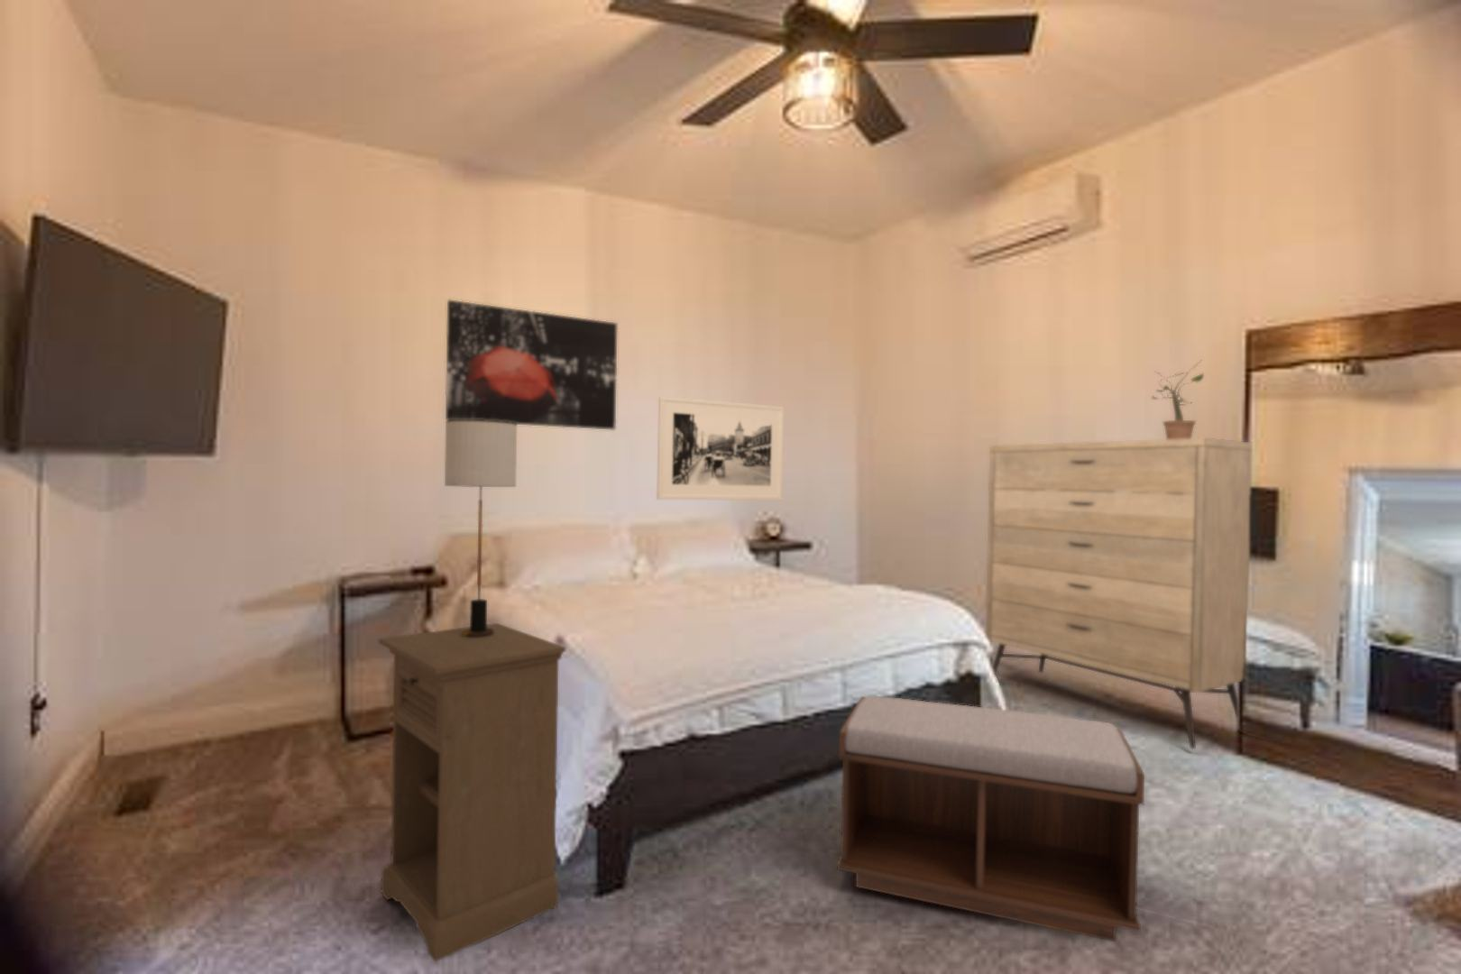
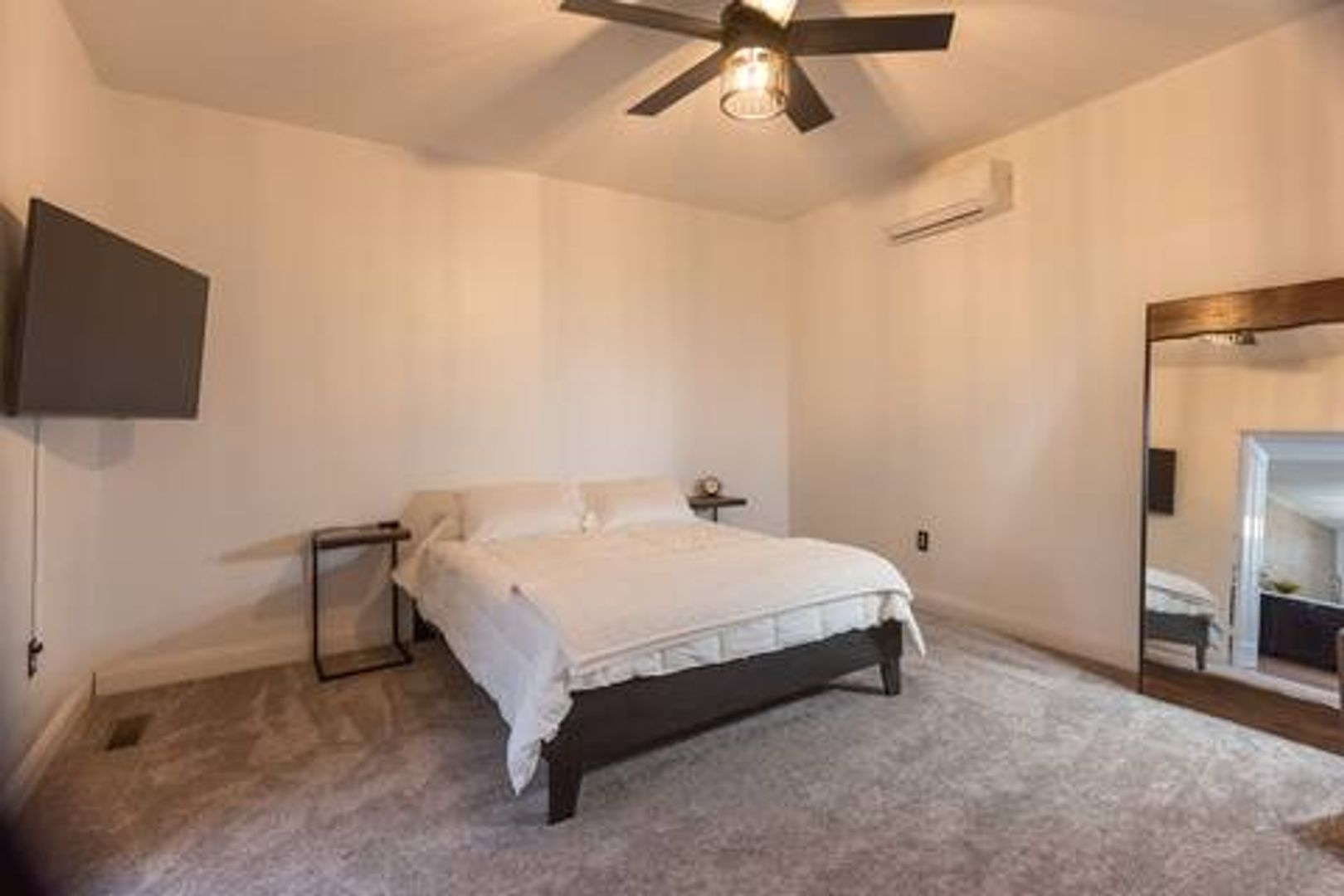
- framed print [655,395,785,500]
- dresser [985,437,1252,750]
- wall art [445,299,617,432]
- potted plant [1151,360,1204,439]
- table lamp [444,421,517,638]
- bench [836,695,1146,942]
- nightstand [378,622,566,962]
